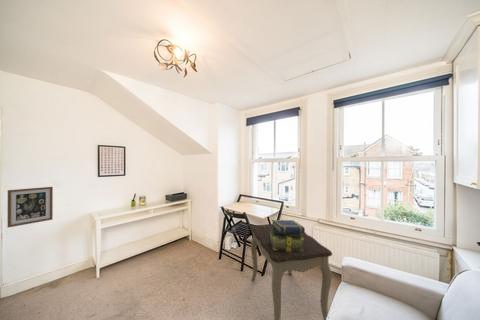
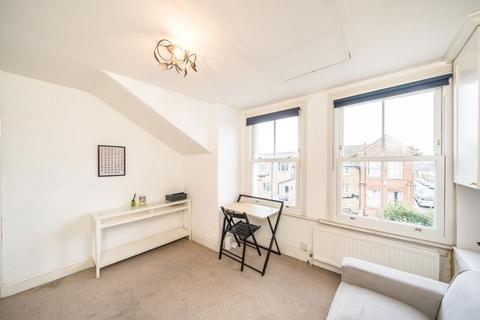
- stack of books [269,219,306,252]
- wall art [7,186,54,228]
- side table [249,223,333,320]
